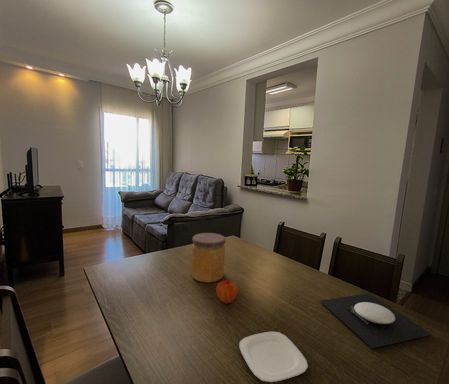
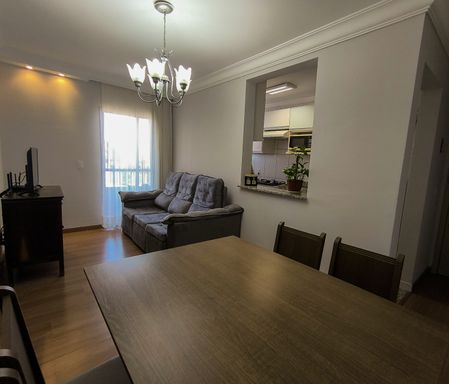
- fruit [215,279,239,305]
- jar [190,232,227,283]
- plate [238,330,309,383]
- plate [320,292,433,349]
